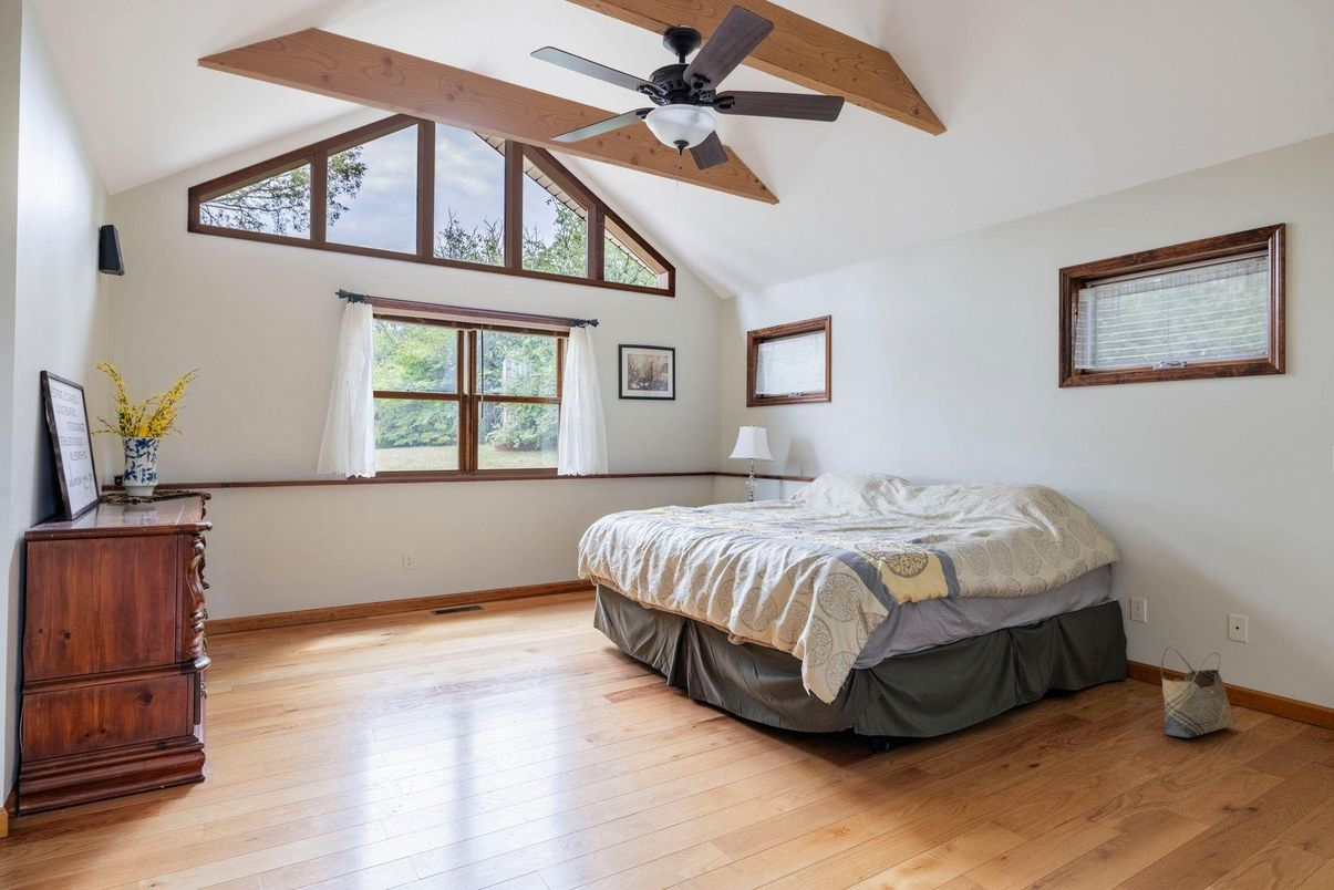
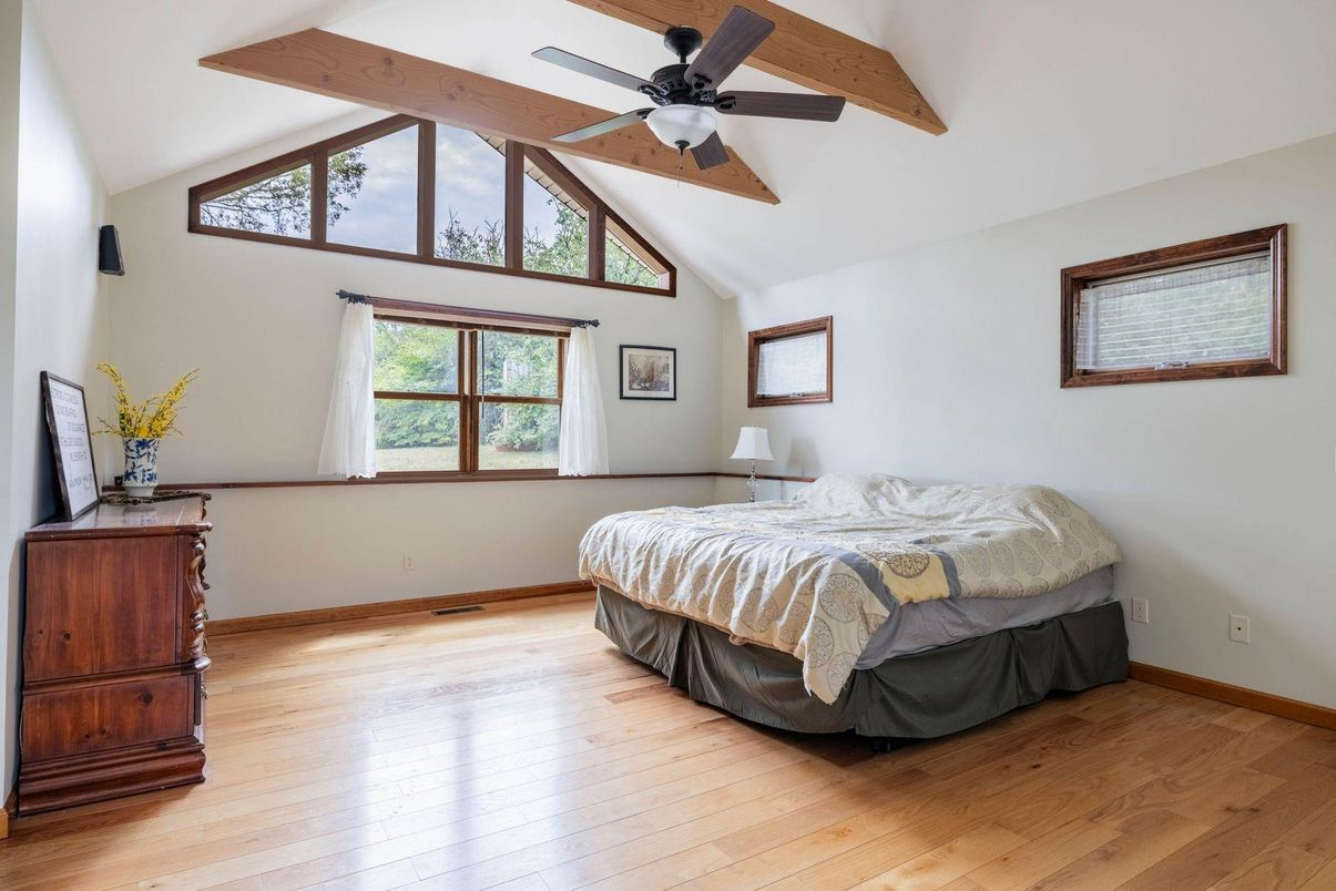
- basket [1160,646,1238,738]
